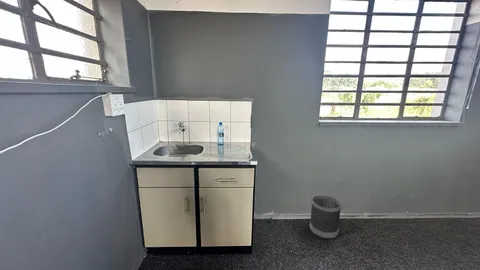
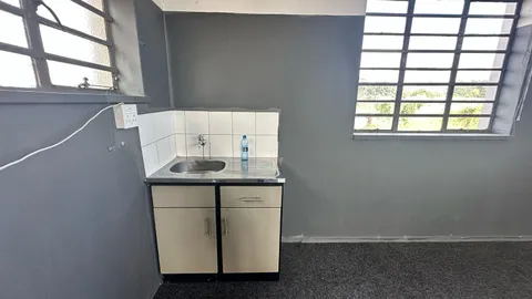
- wastebasket [309,195,342,239]
